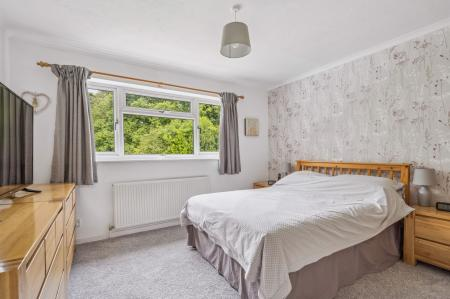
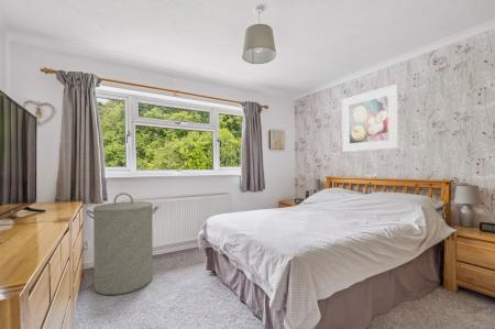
+ laundry hamper [85,191,160,296]
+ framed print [341,84,400,153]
